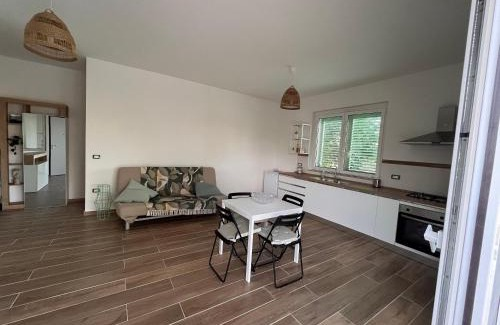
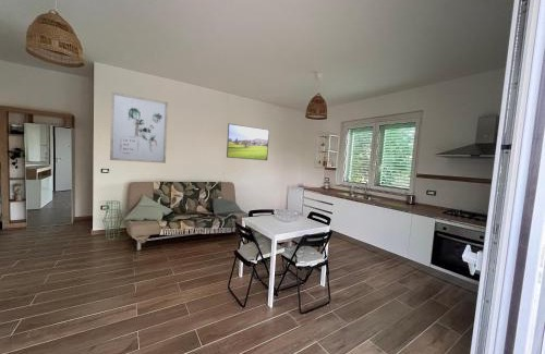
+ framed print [226,122,270,161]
+ wall art [109,90,169,164]
